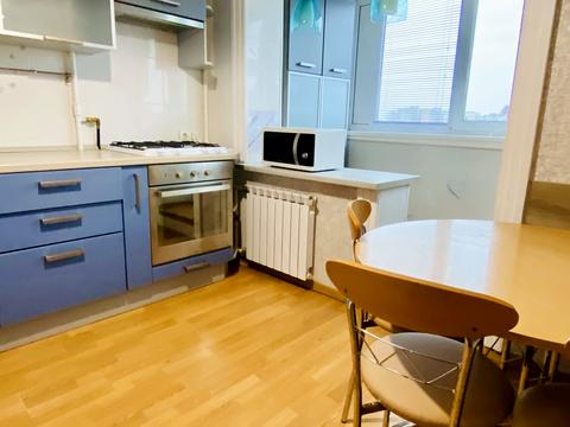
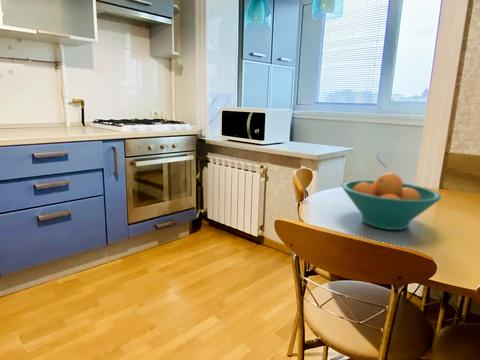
+ fruit bowl [341,172,442,231]
